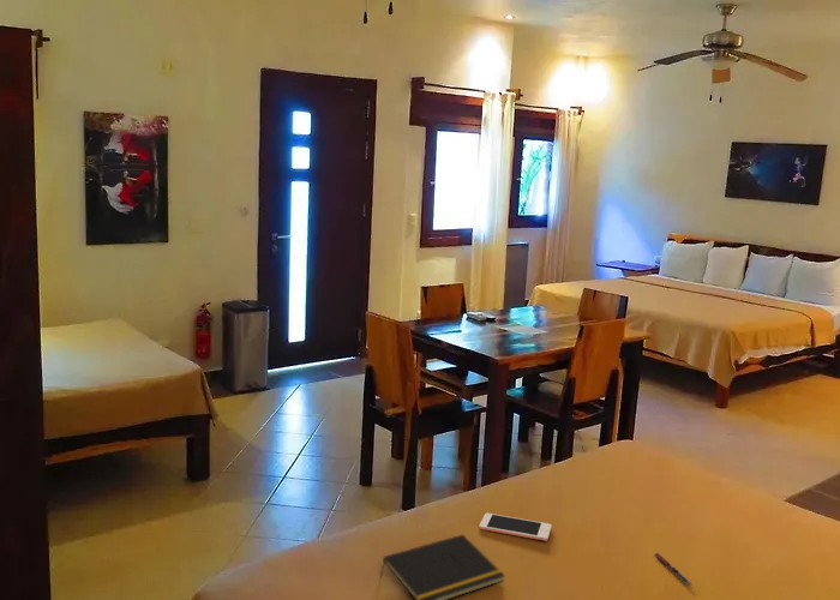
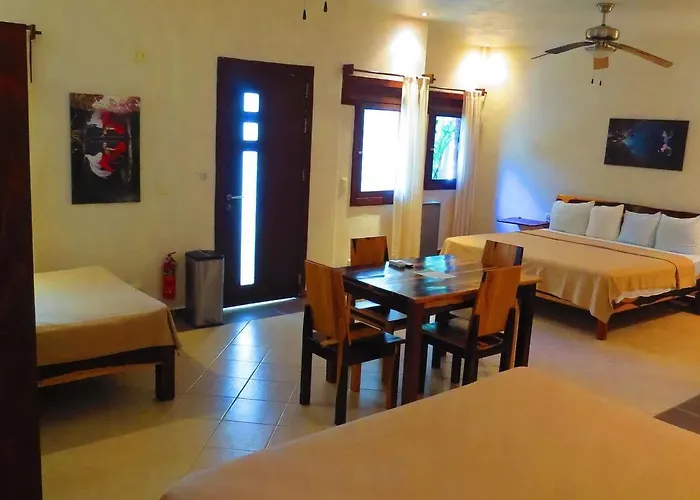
- notepad [379,533,506,600]
- cell phone [478,512,553,542]
- pen [654,552,692,587]
